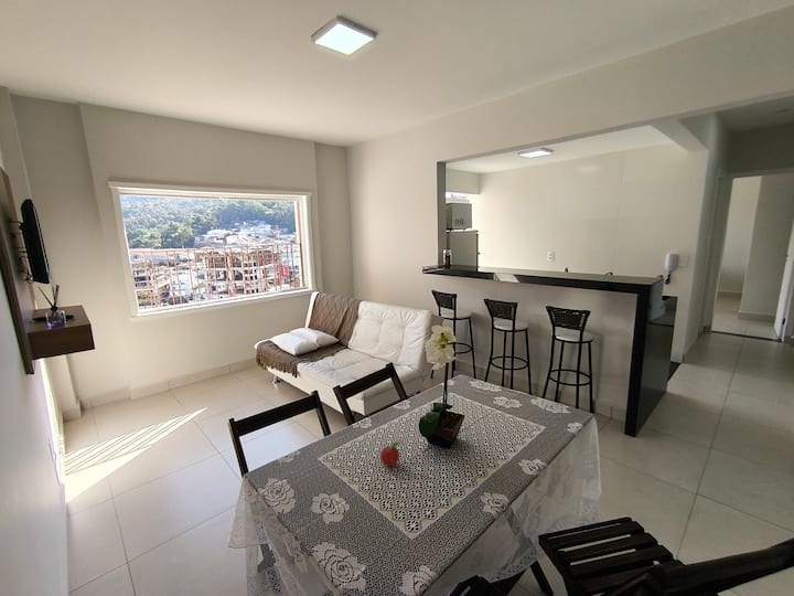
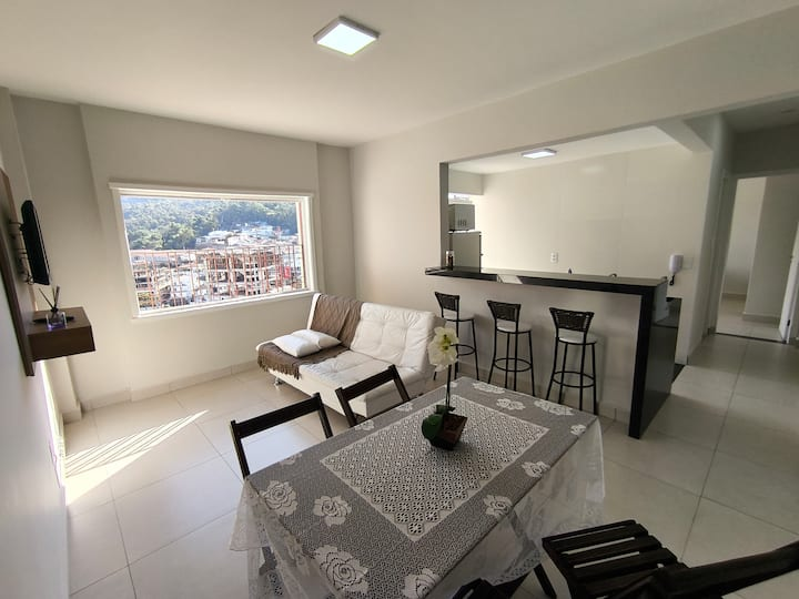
- fruit [379,437,405,467]
